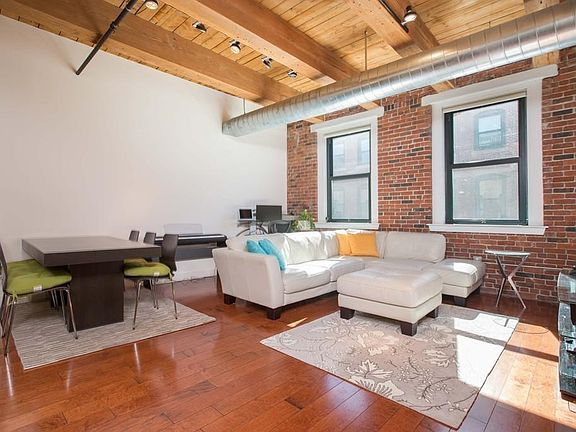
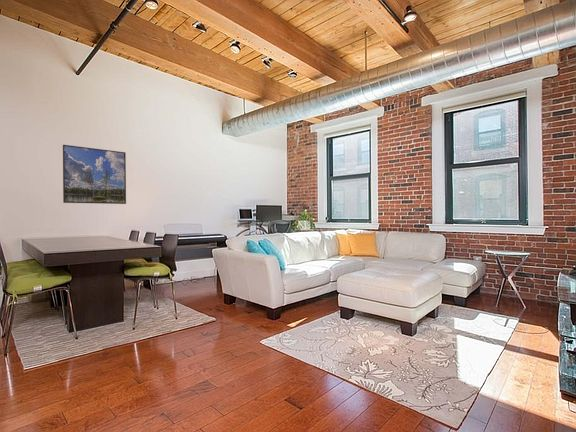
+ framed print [62,144,127,205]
